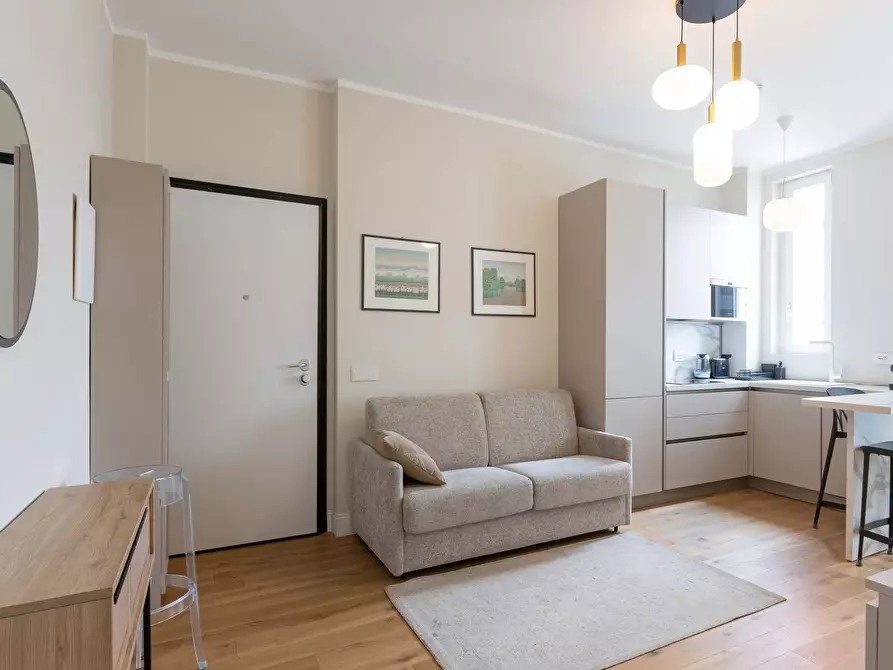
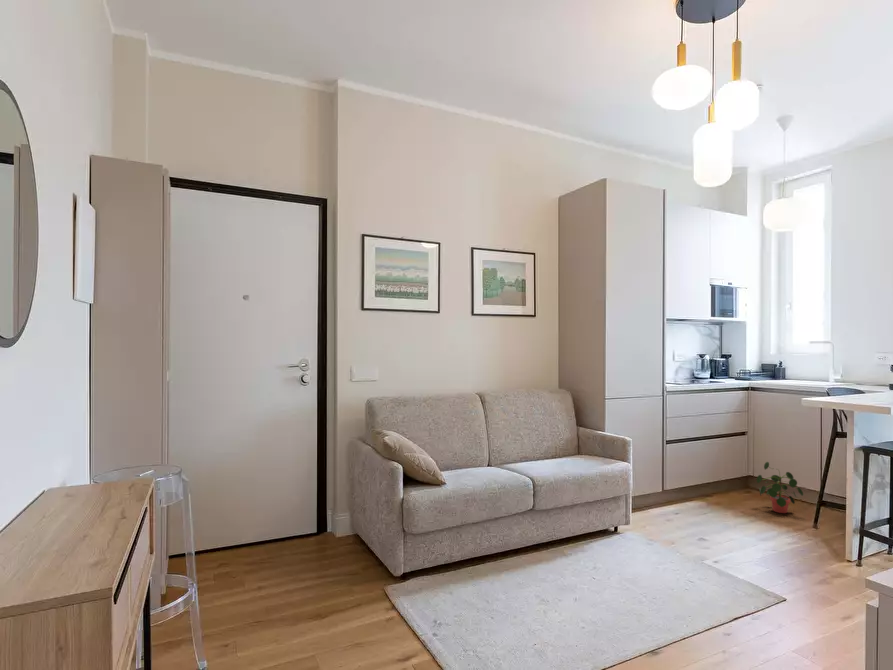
+ potted plant [756,461,804,514]
